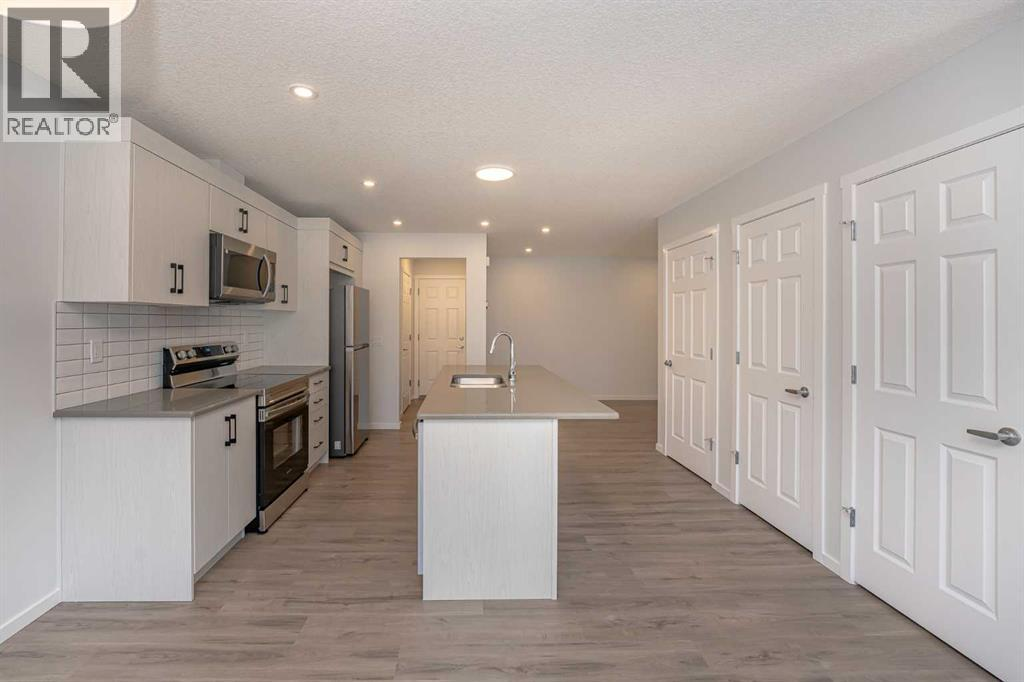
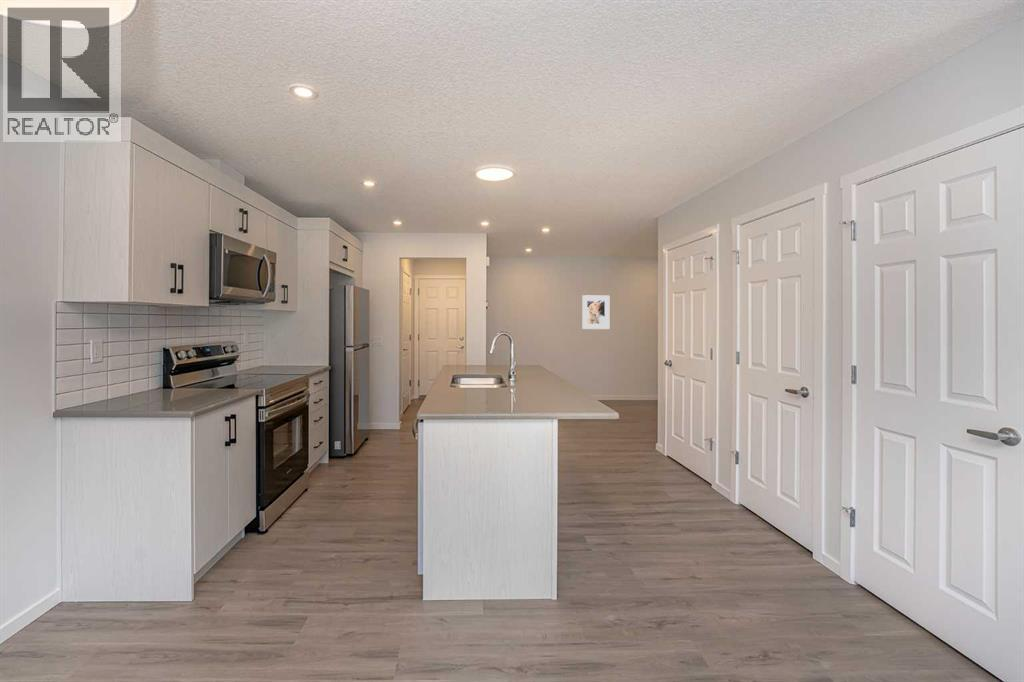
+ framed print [581,294,610,330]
